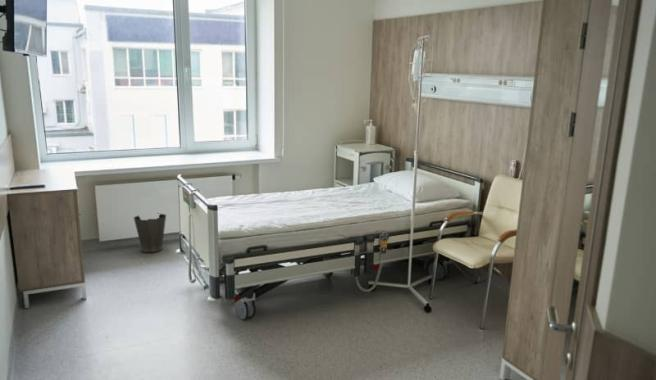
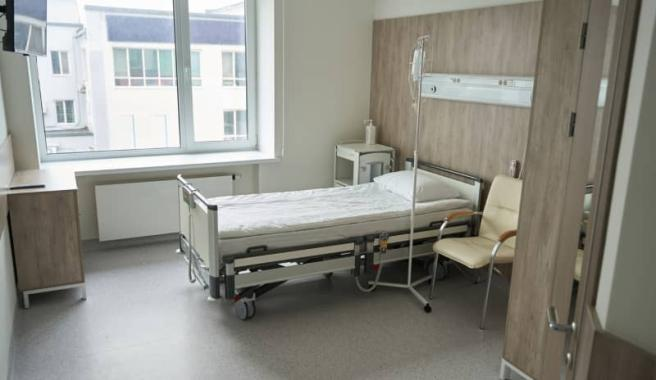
- waste basket [133,213,167,253]
